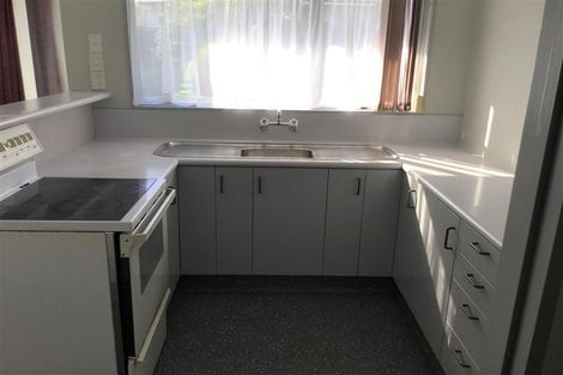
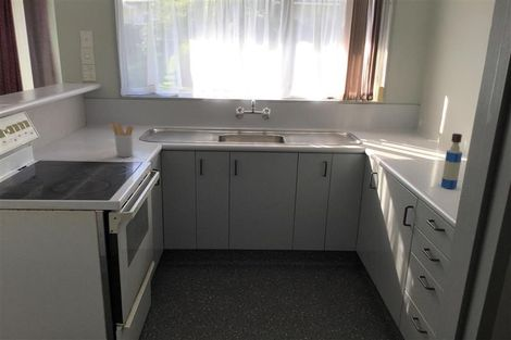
+ utensil holder [108,122,135,159]
+ tequila bottle [440,133,463,190]
